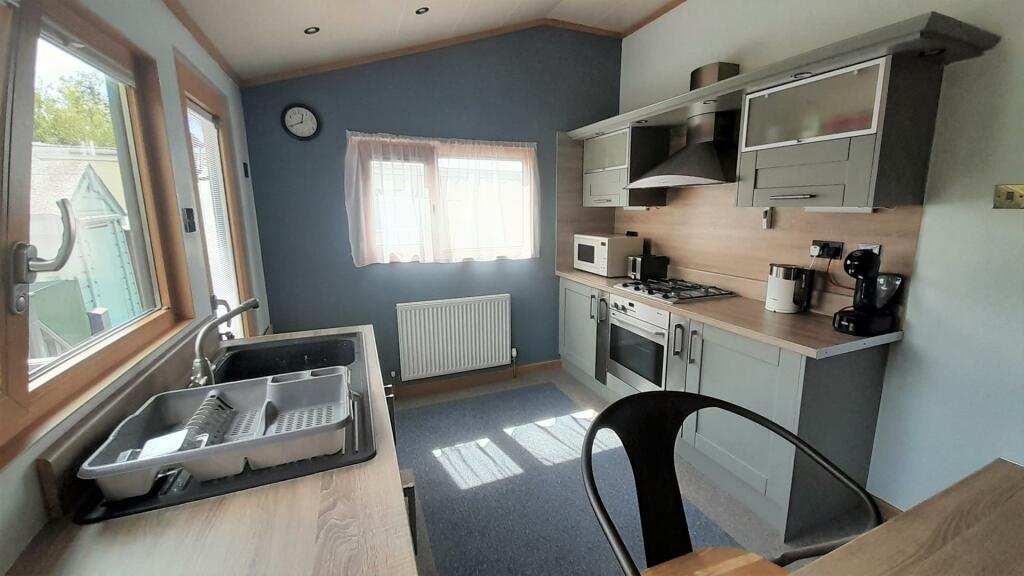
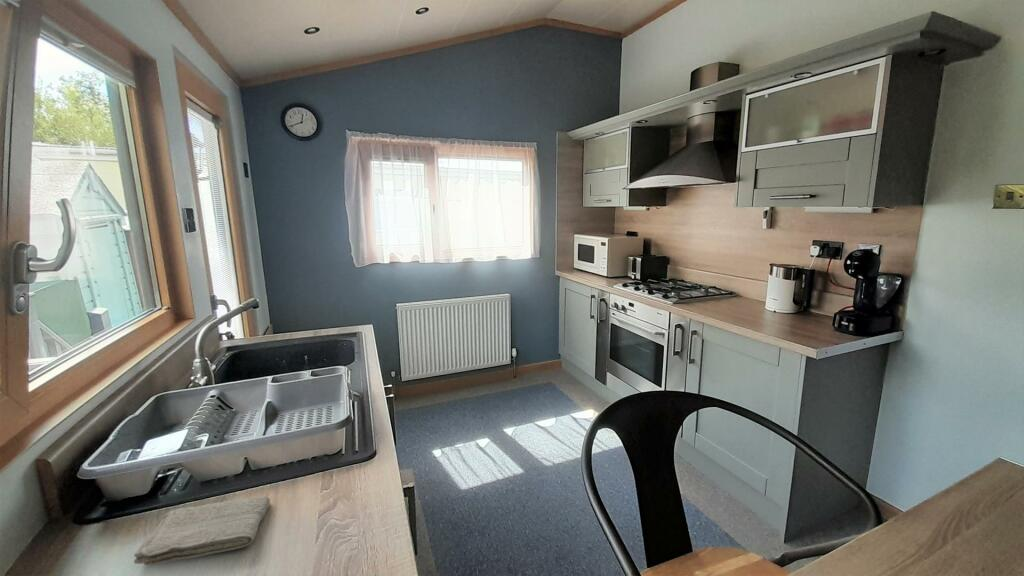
+ washcloth [133,495,271,566]
